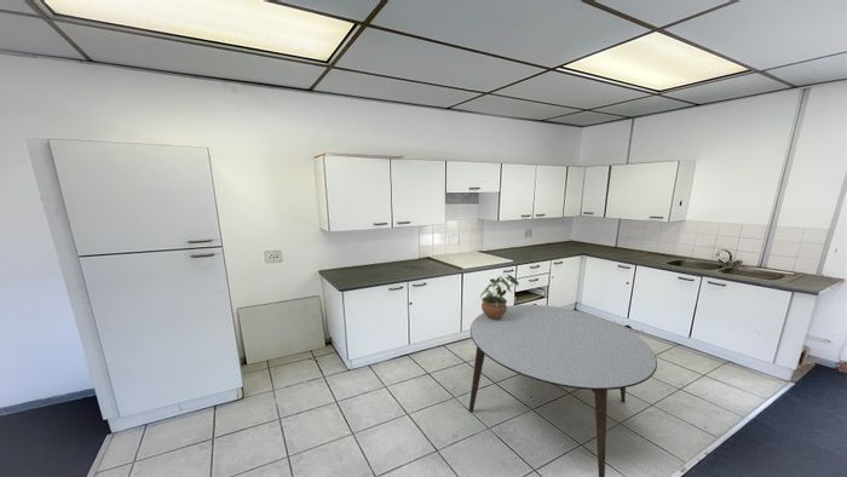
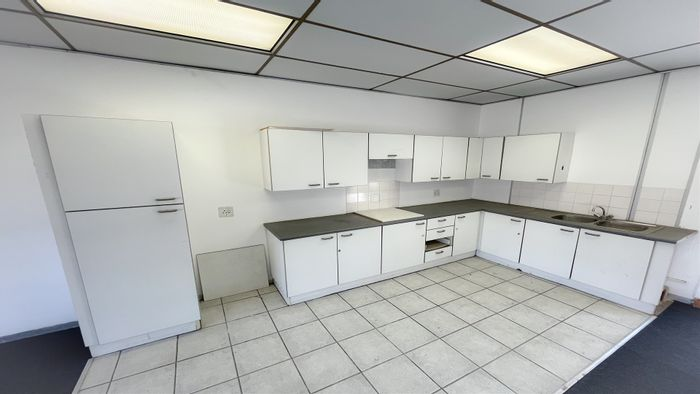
- dining table [468,304,658,477]
- potted plant [479,274,520,320]
